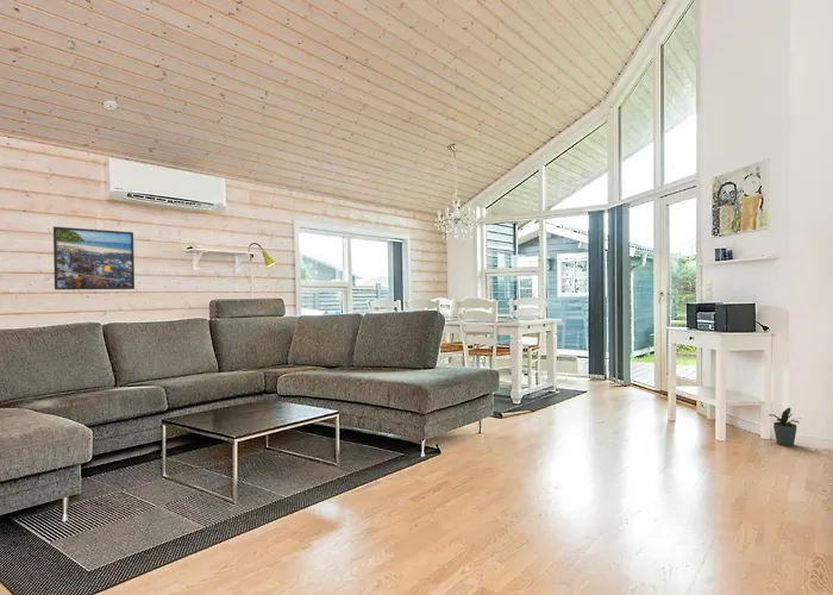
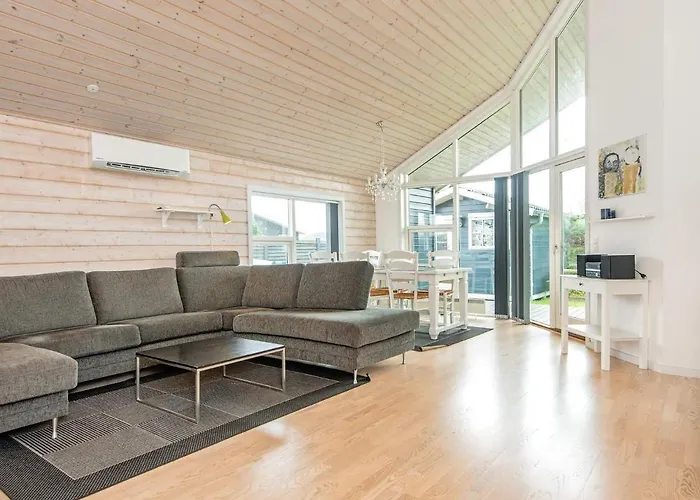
- potted plant [766,407,802,447]
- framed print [52,226,136,290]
